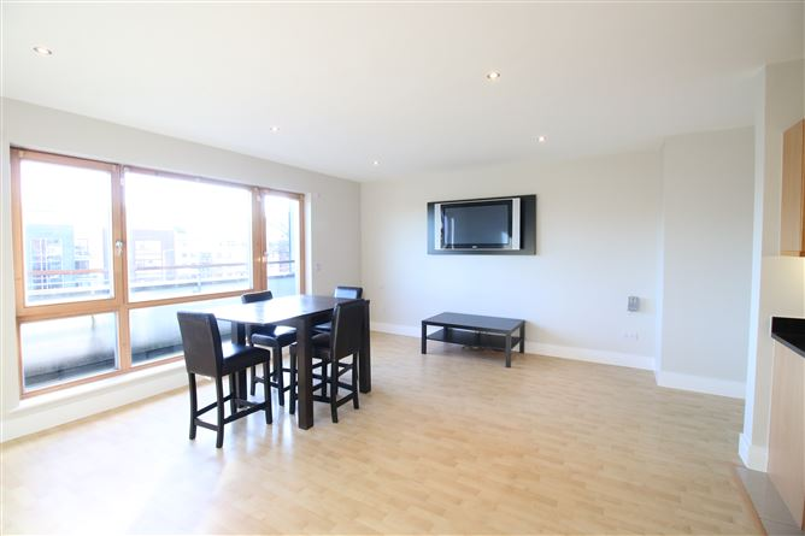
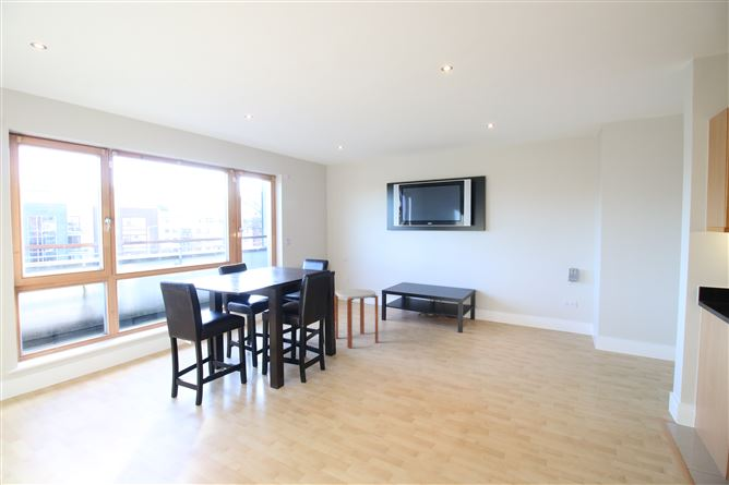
+ side table [334,288,379,349]
